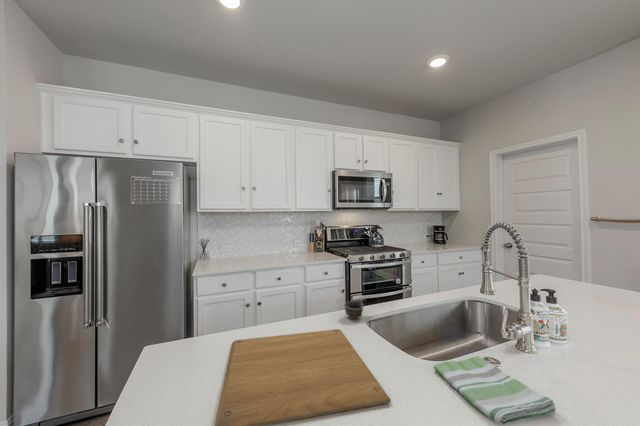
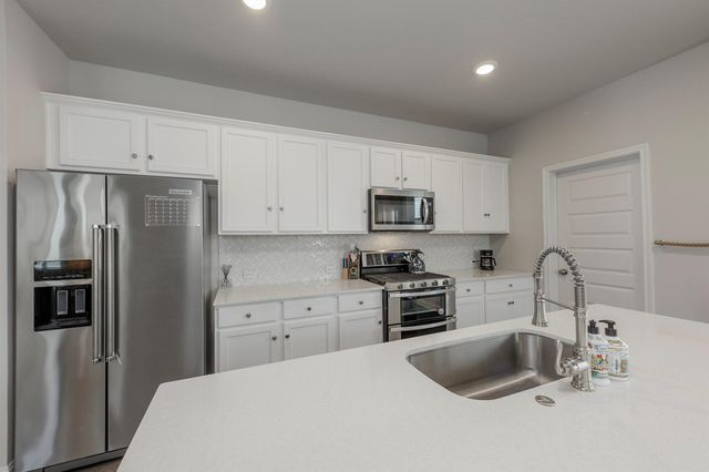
- cup [343,296,367,320]
- chopping board [214,328,392,426]
- dish towel [433,355,557,426]
